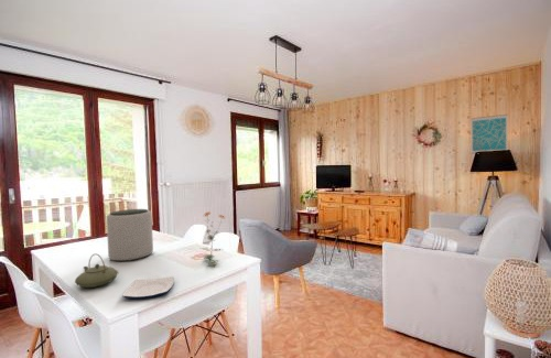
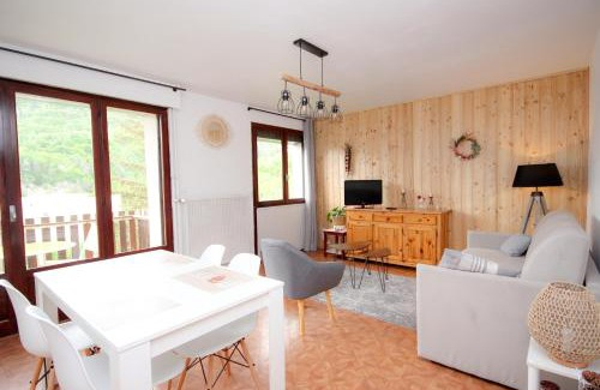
- wall art [469,113,509,155]
- teapot [74,252,119,289]
- plant pot [106,208,154,262]
- plate [121,275,175,300]
- flower [199,210,227,267]
